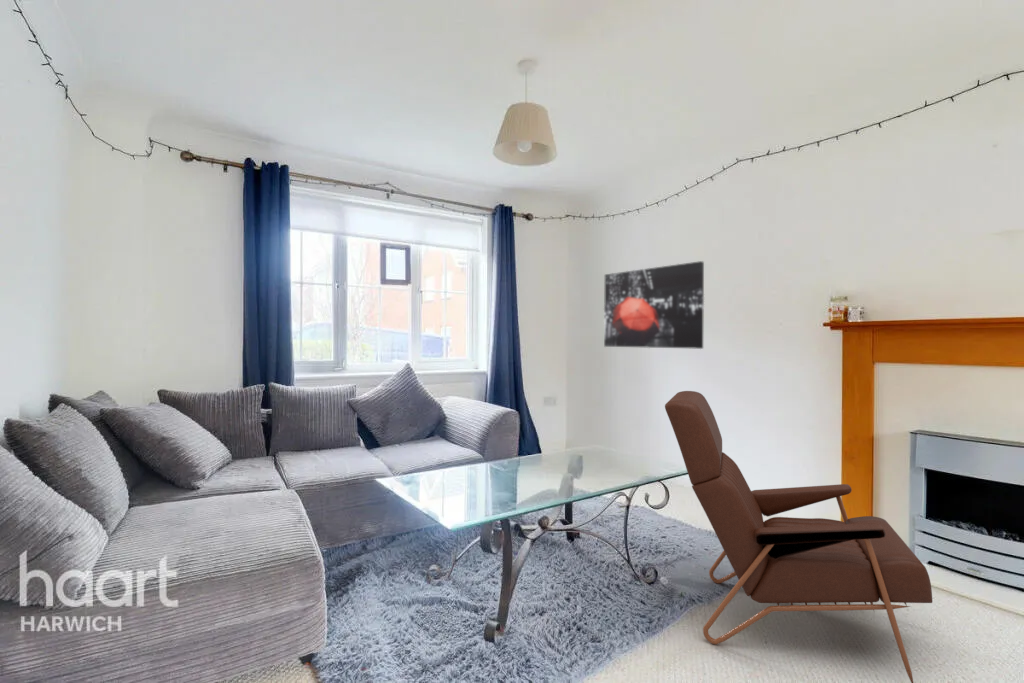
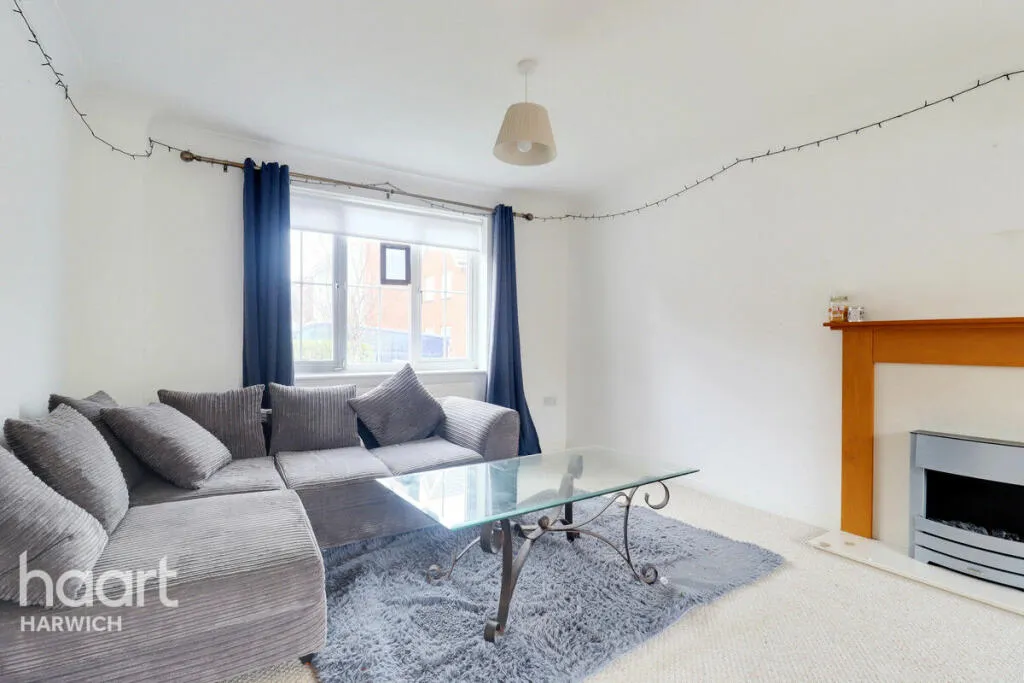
- armchair [664,390,933,683]
- wall art [603,260,705,350]
